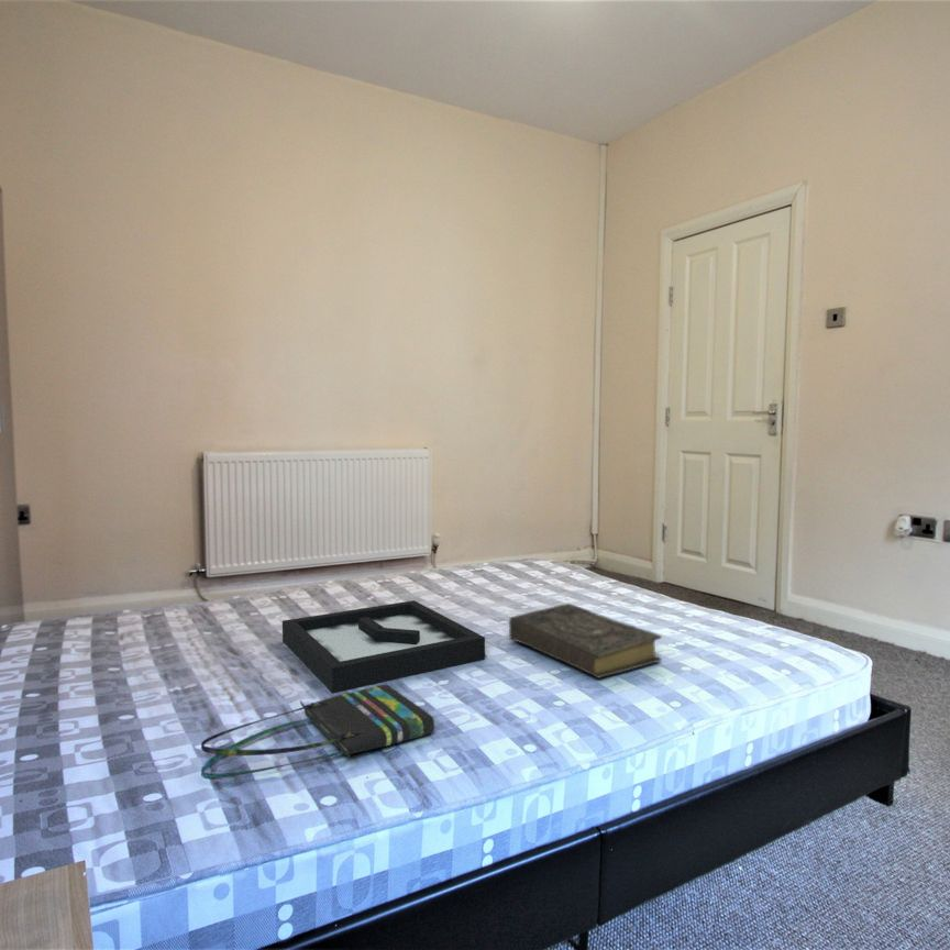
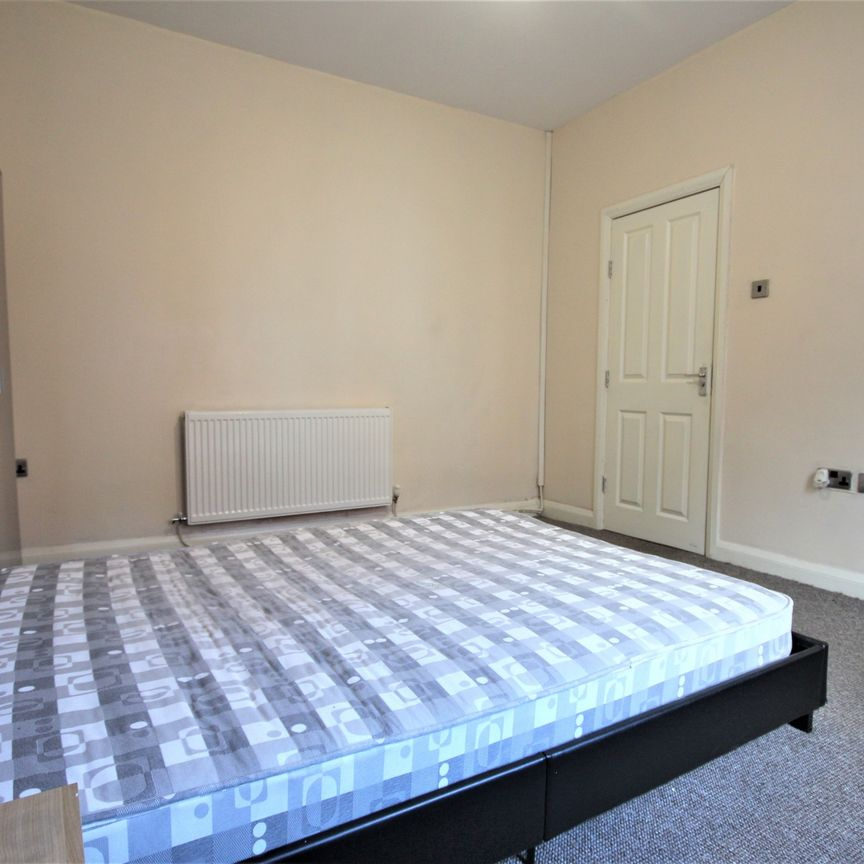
- book [508,603,663,680]
- decorative tray [281,599,486,694]
- tote bag [200,684,435,780]
